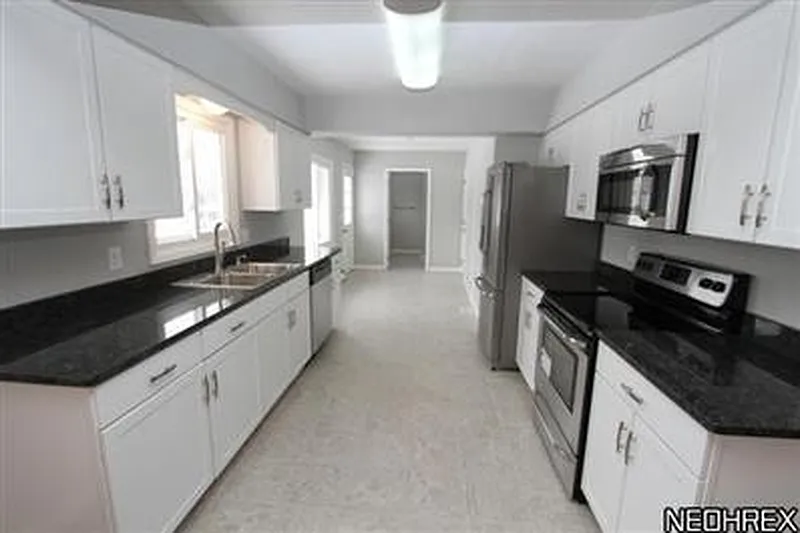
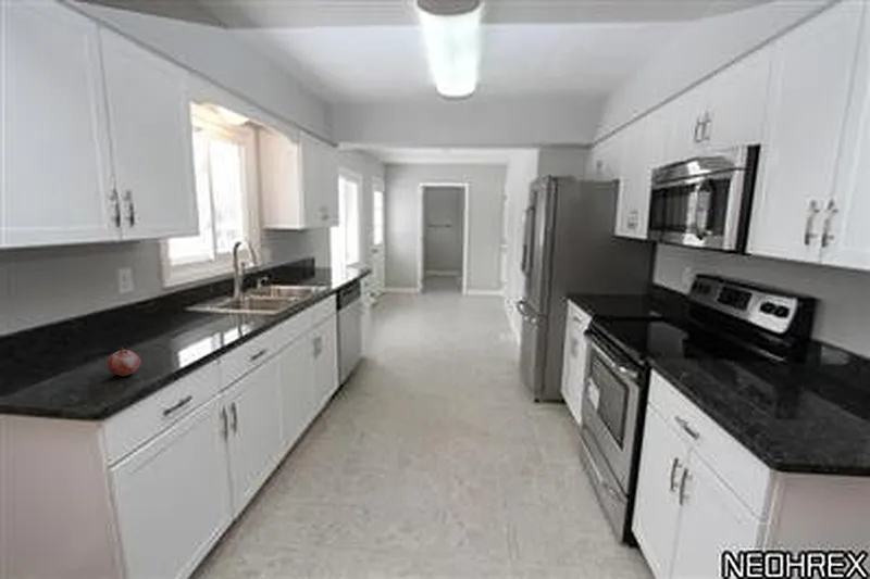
+ fruit [105,345,141,377]
